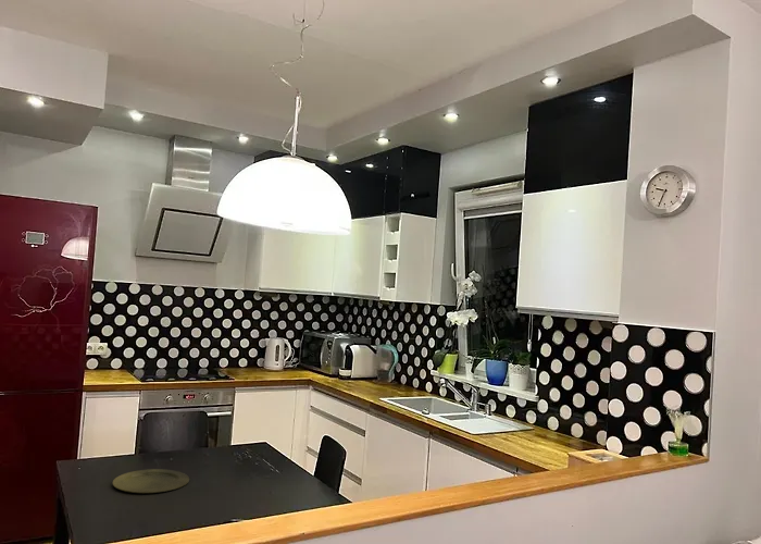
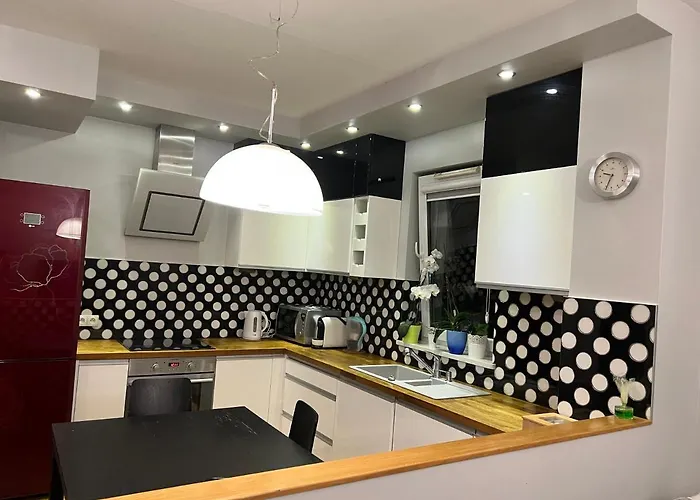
- plate [112,468,190,494]
